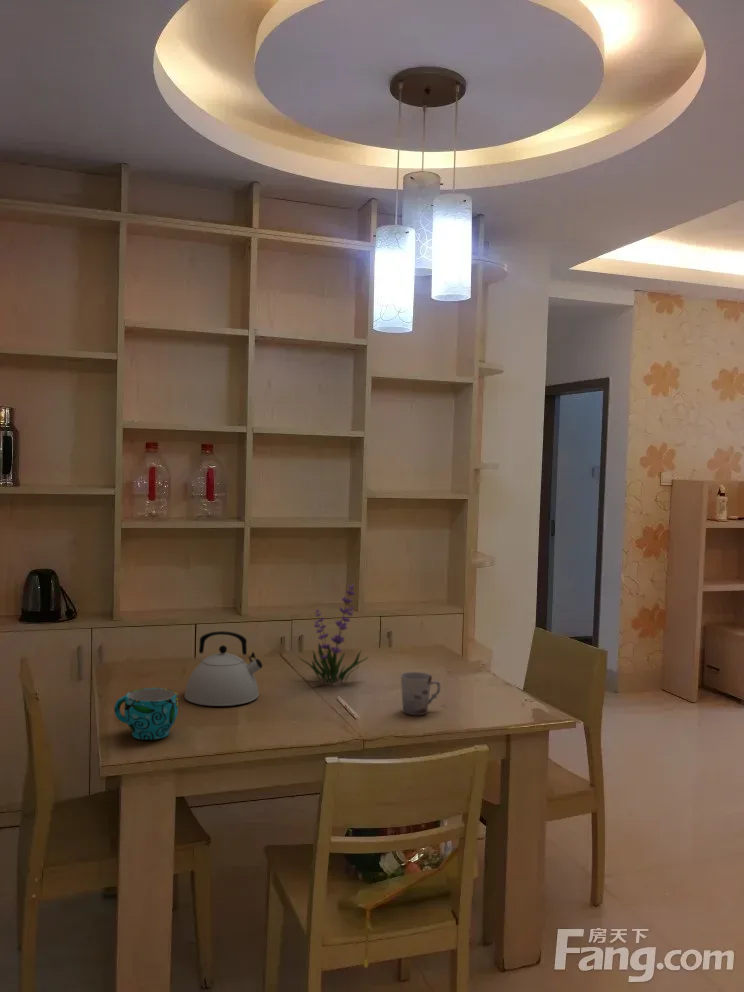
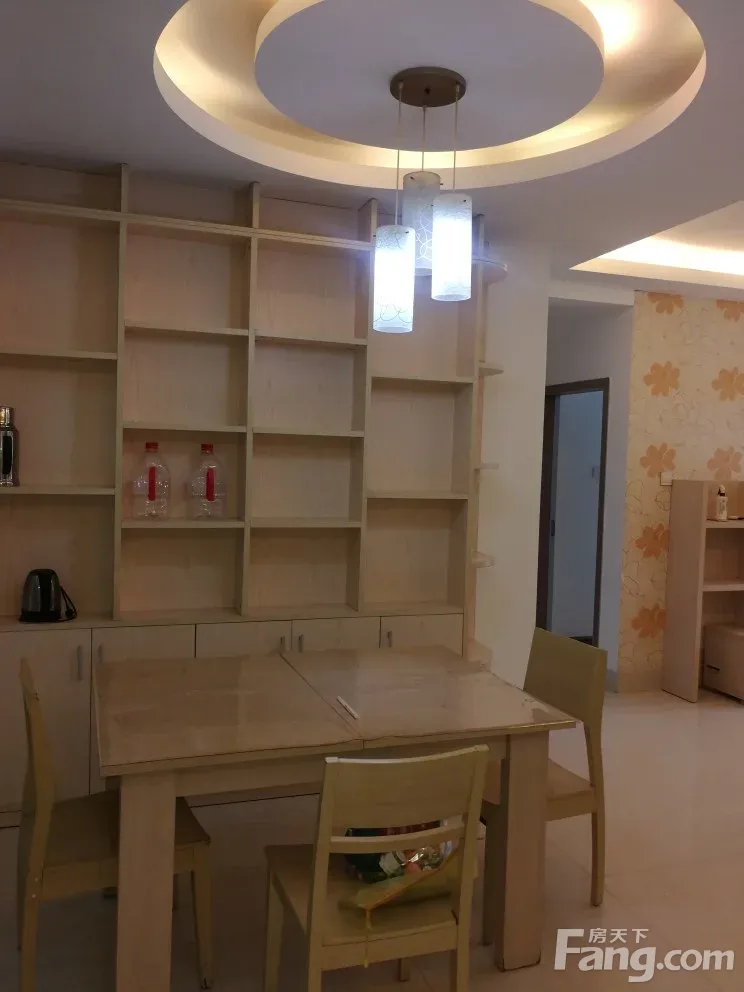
- cup [113,687,179,741]
- plant [297,583,370,685]
- cup [400,671,441,716]
- kettle [184,630,263,707]
